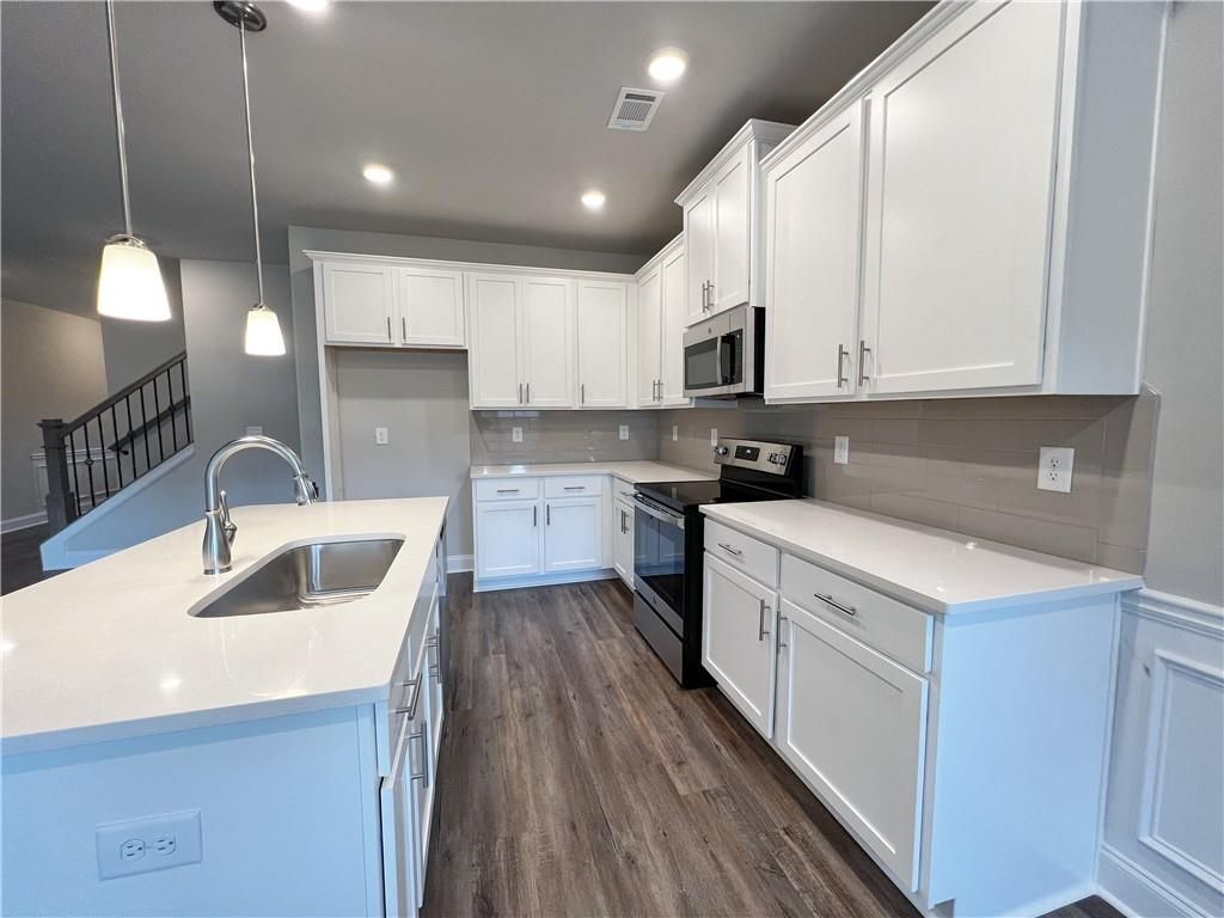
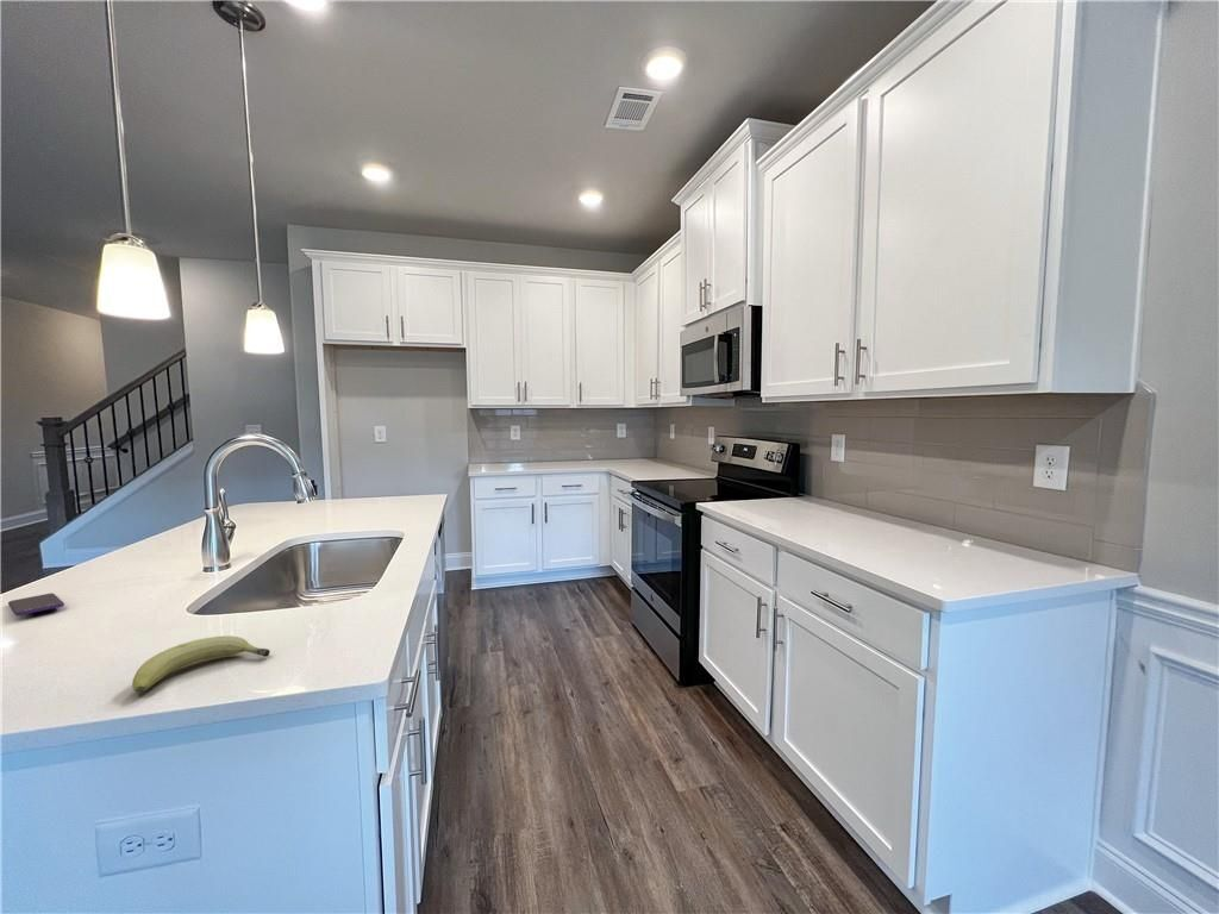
+ smartphone [7,591,65,616]
+ fruit [131,634,271,694]
